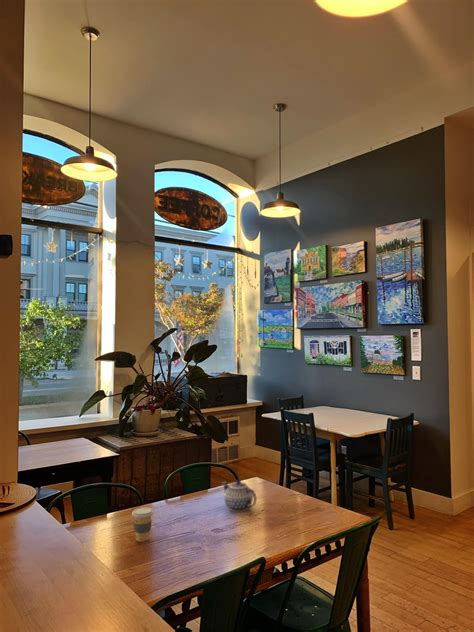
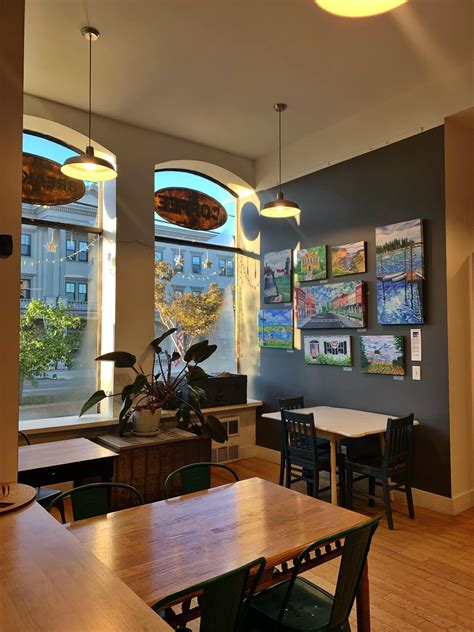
- coffee cup [131,506,154,543]
- teapot [221,479,258,513]
